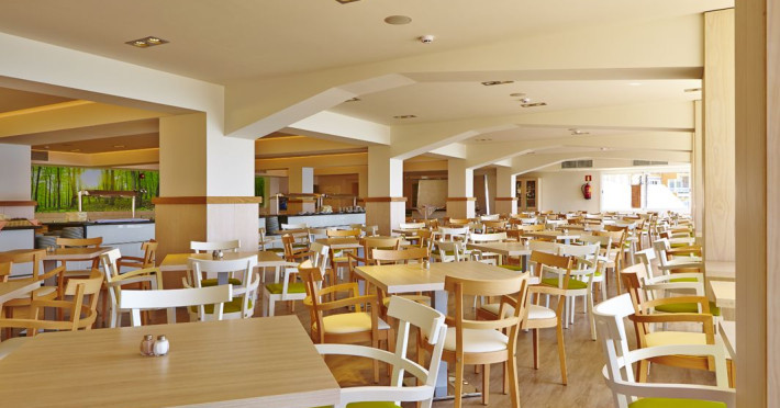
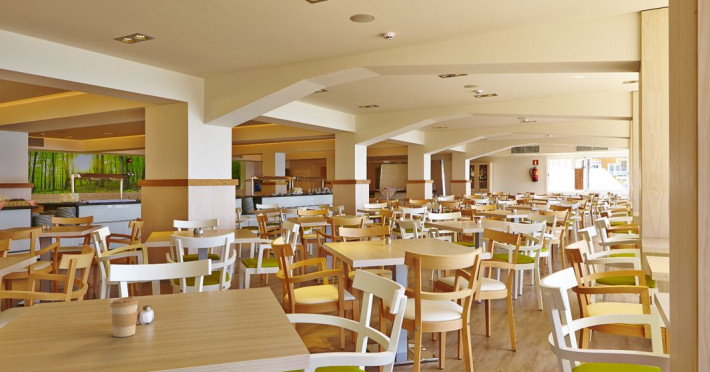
+ coffee cup [109,296,139,338]
